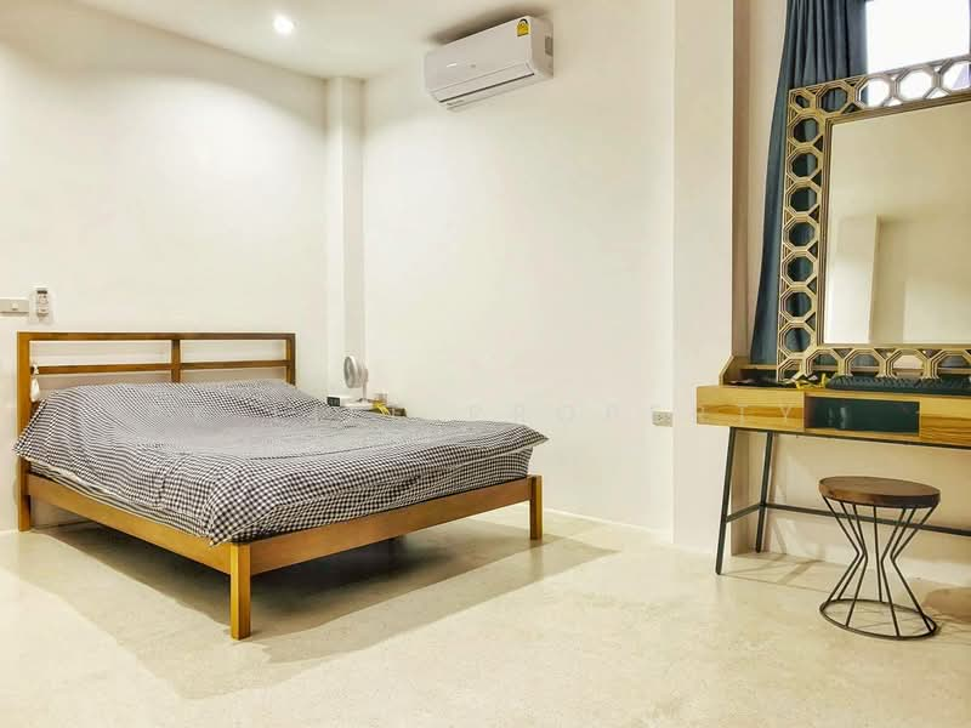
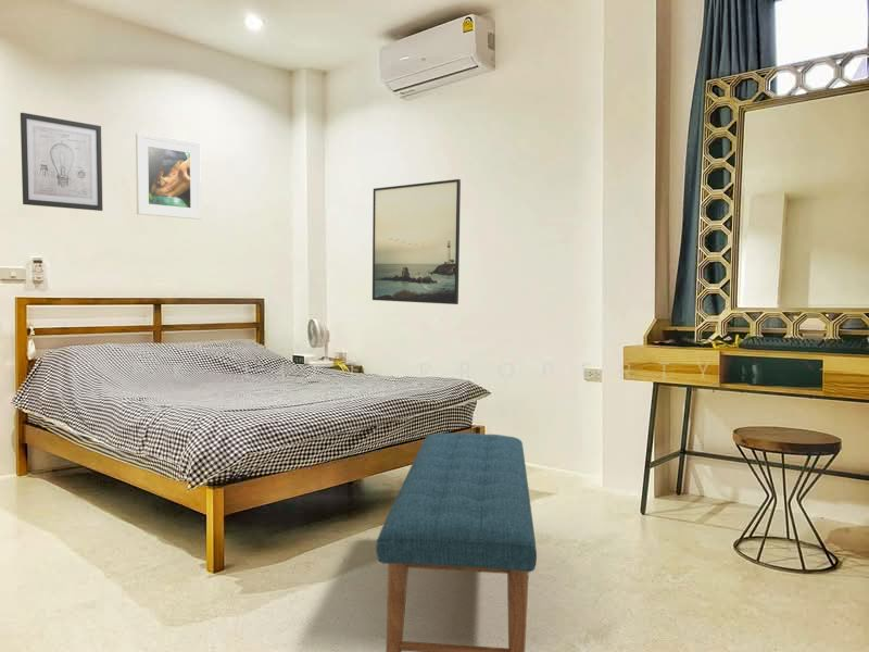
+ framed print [371,178,462,305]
+ wall art [20,112,103,212]
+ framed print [135,131,202,221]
+ bench [375,431,538,652]
